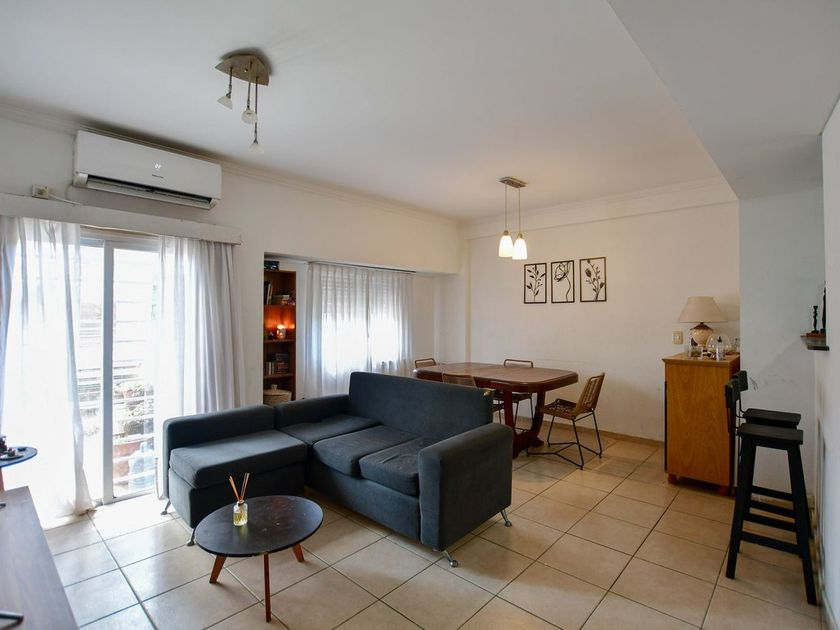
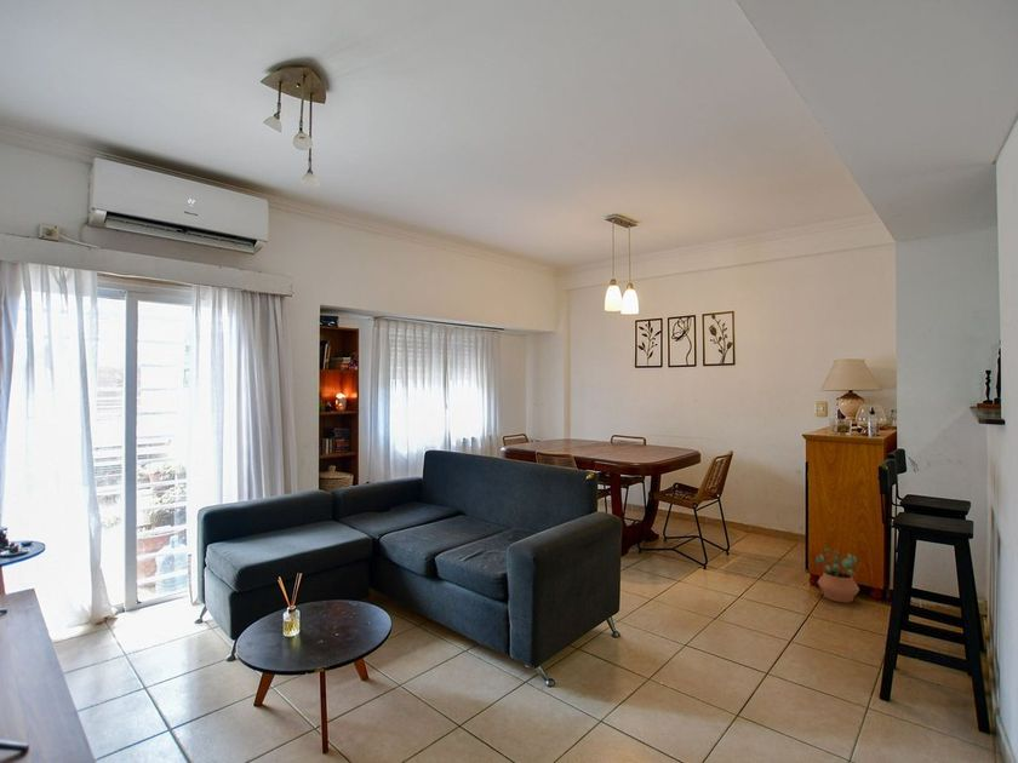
+ potted plant [814,546,860,603]
